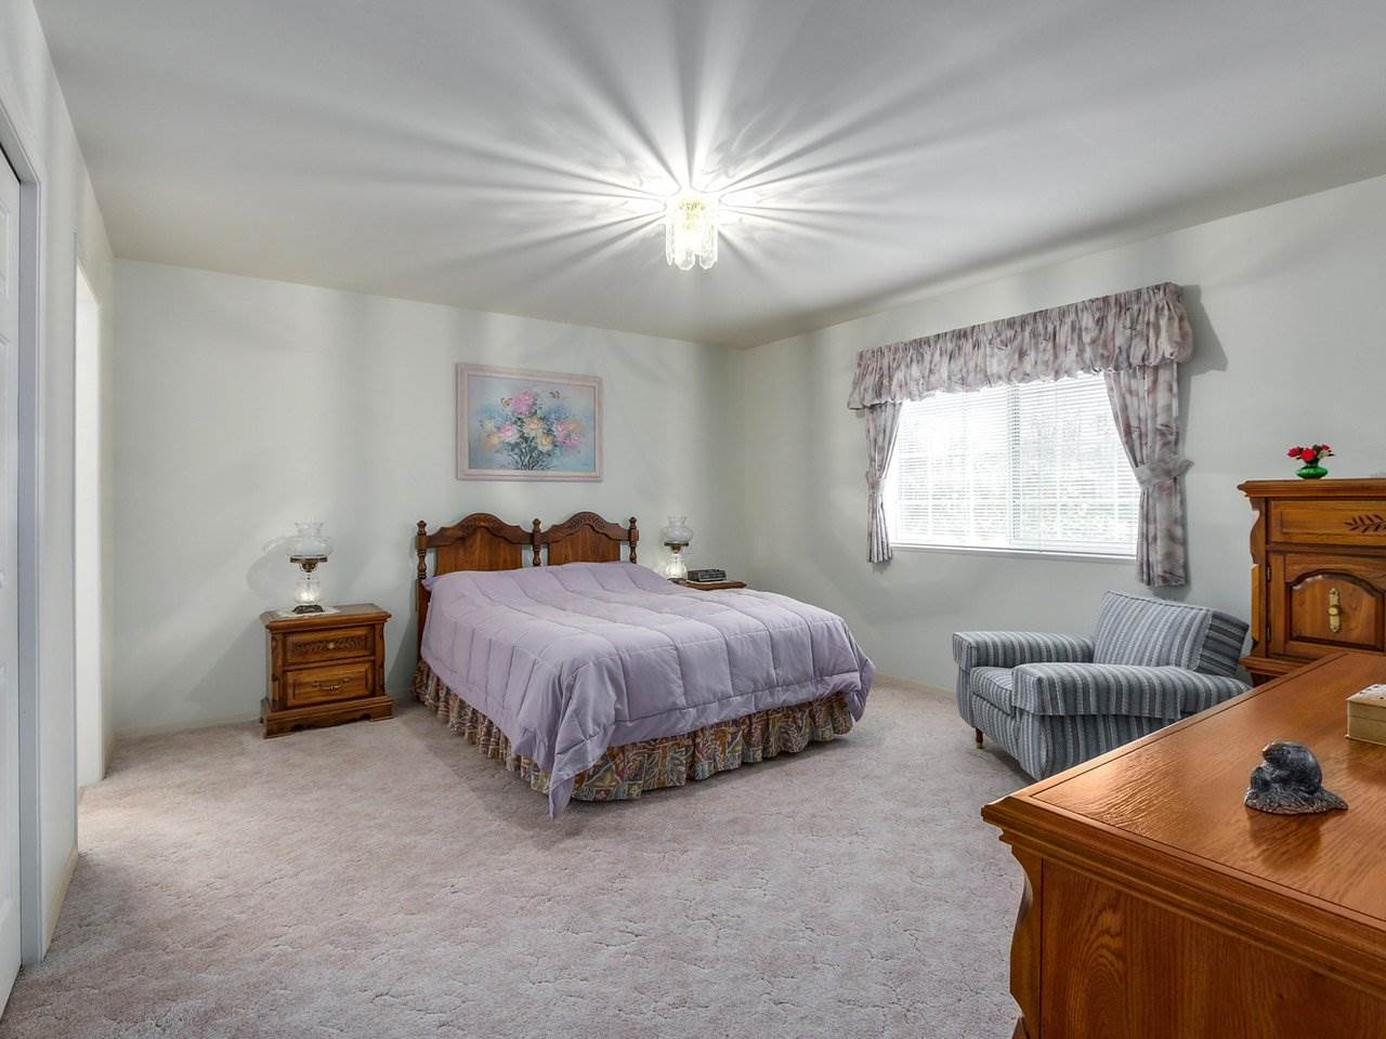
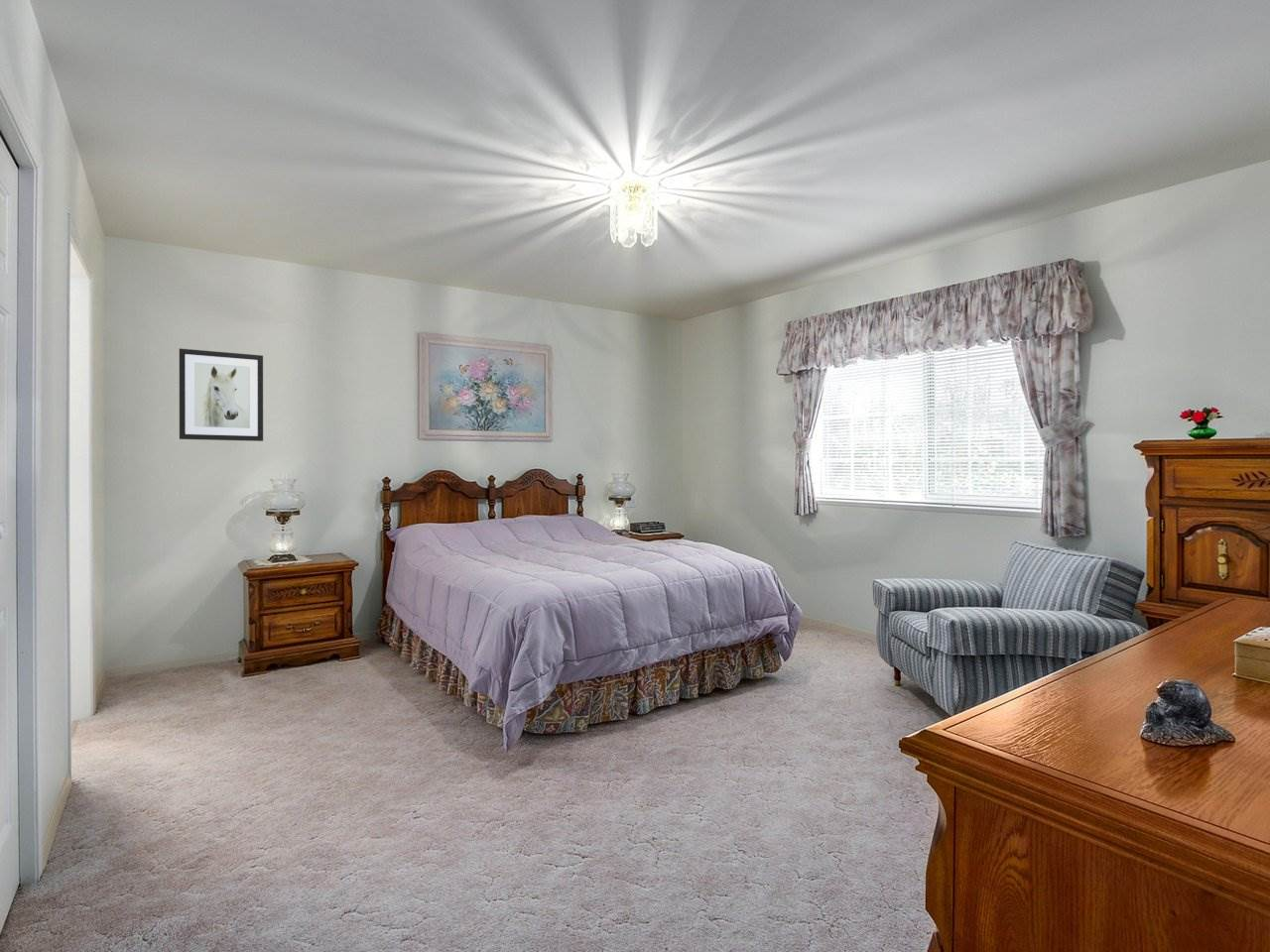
+ wall art [179,347,264,442]
